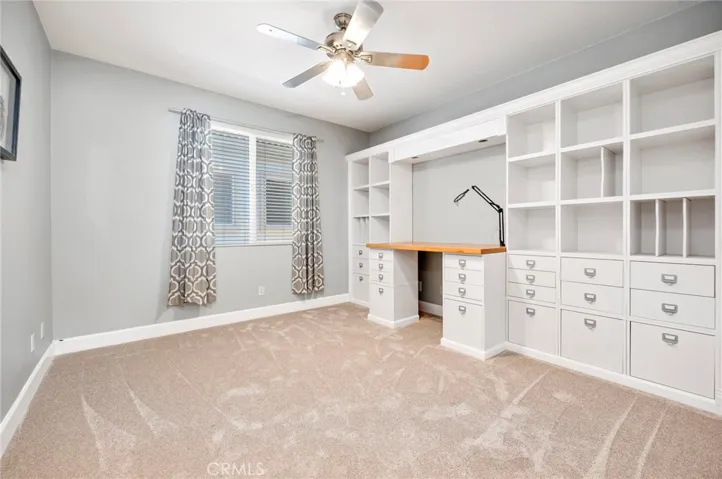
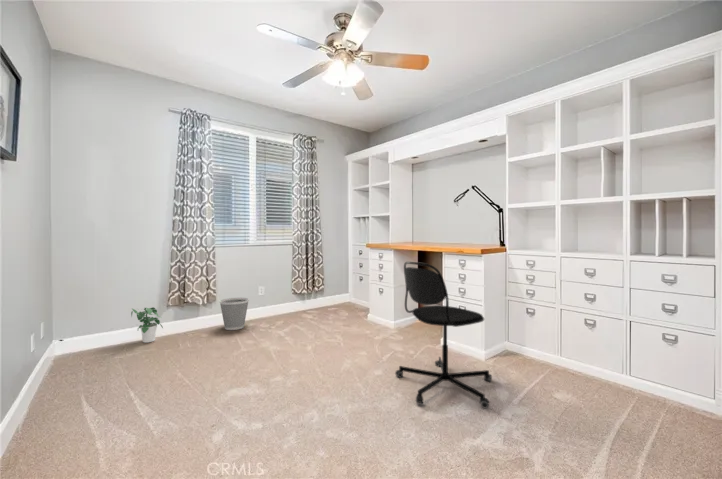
+ office chair [394,261,493,409]
+ potted plant [130,306,164,344]
+ wastebasket [218,297,250,331]
